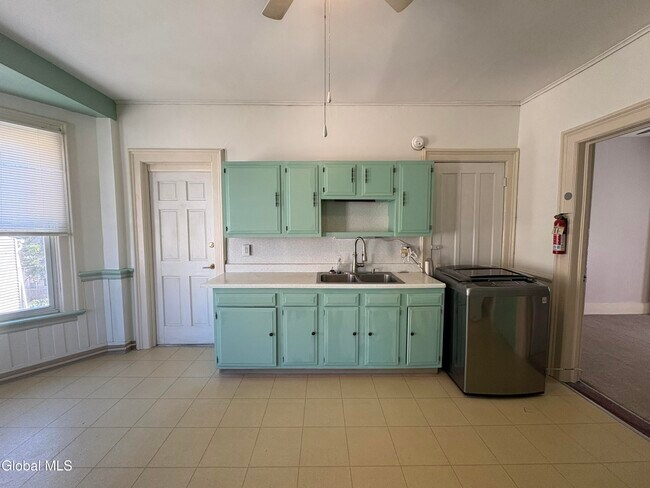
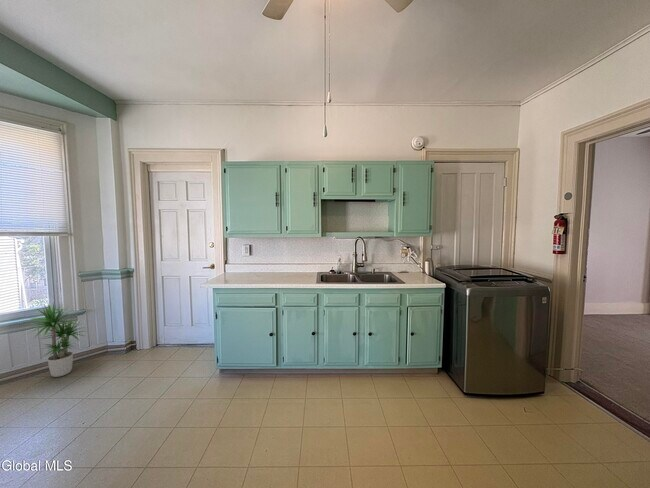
+ potted plant [23,302,91,378]
